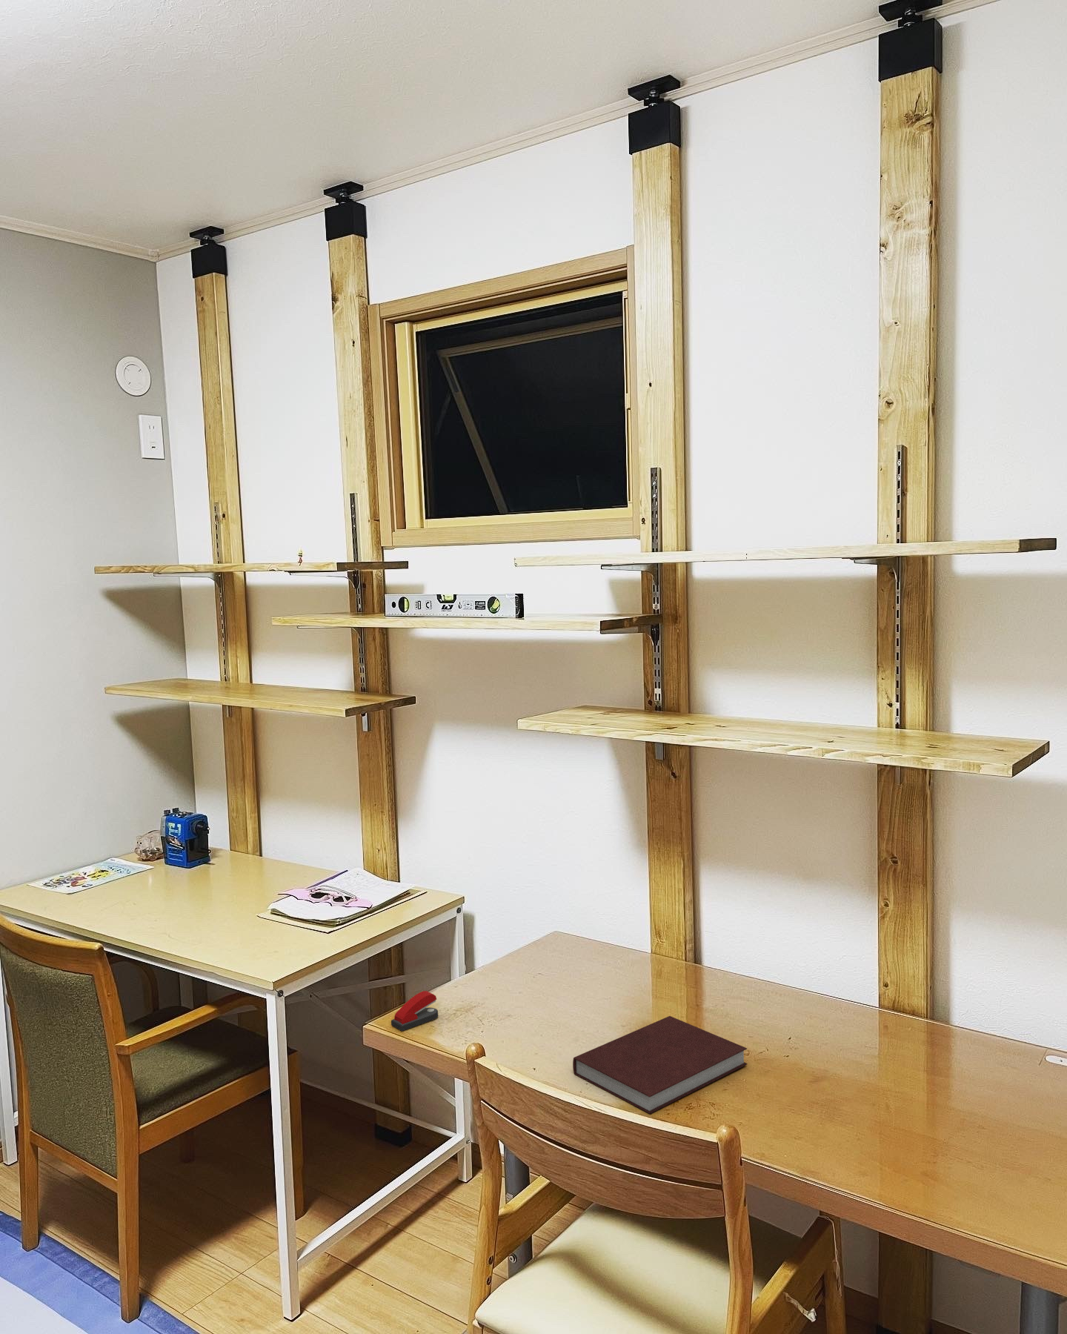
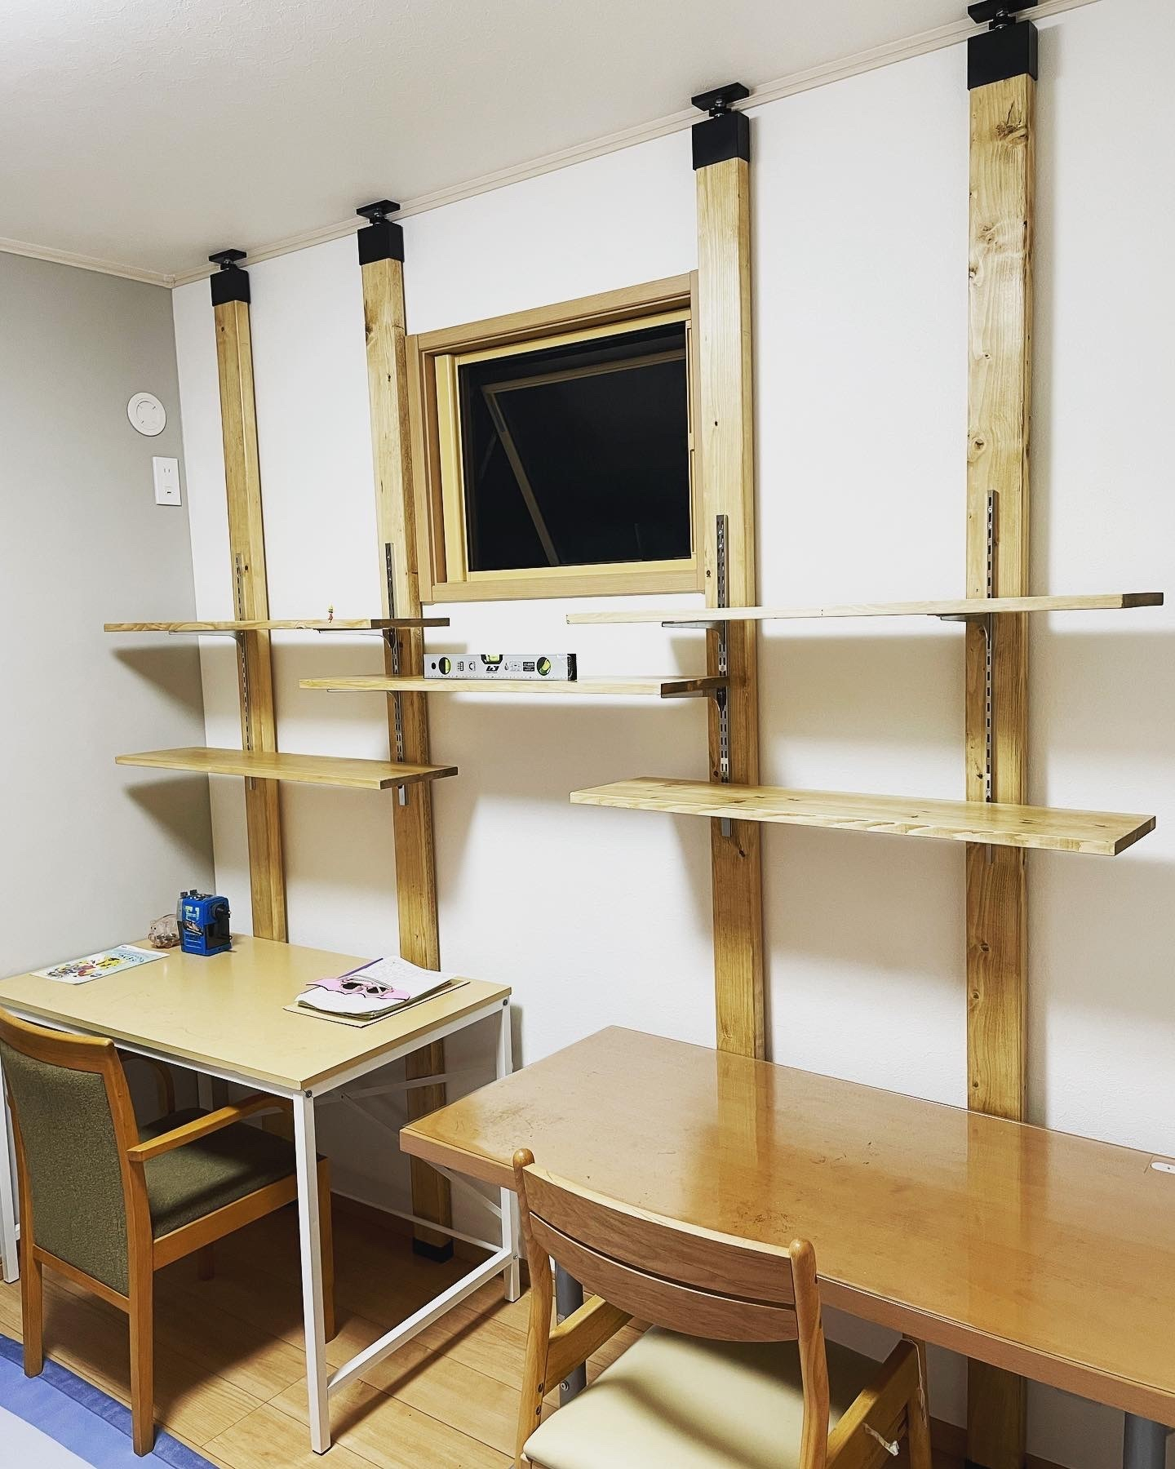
- notebook [572,1015,748,1115]
- stapler [391,990,439,1031]
